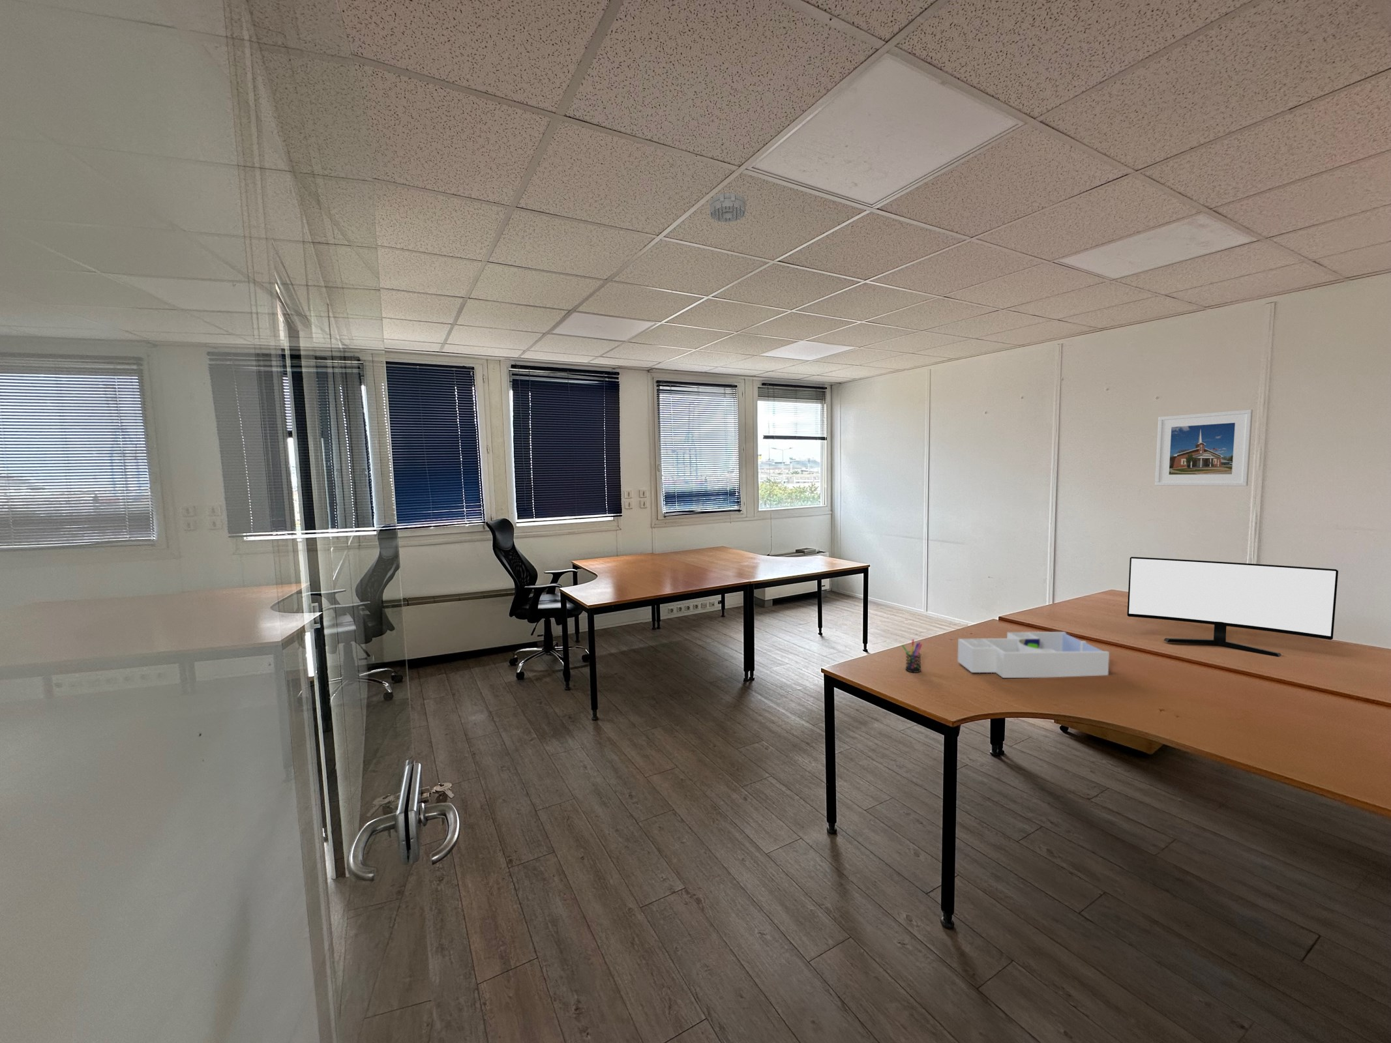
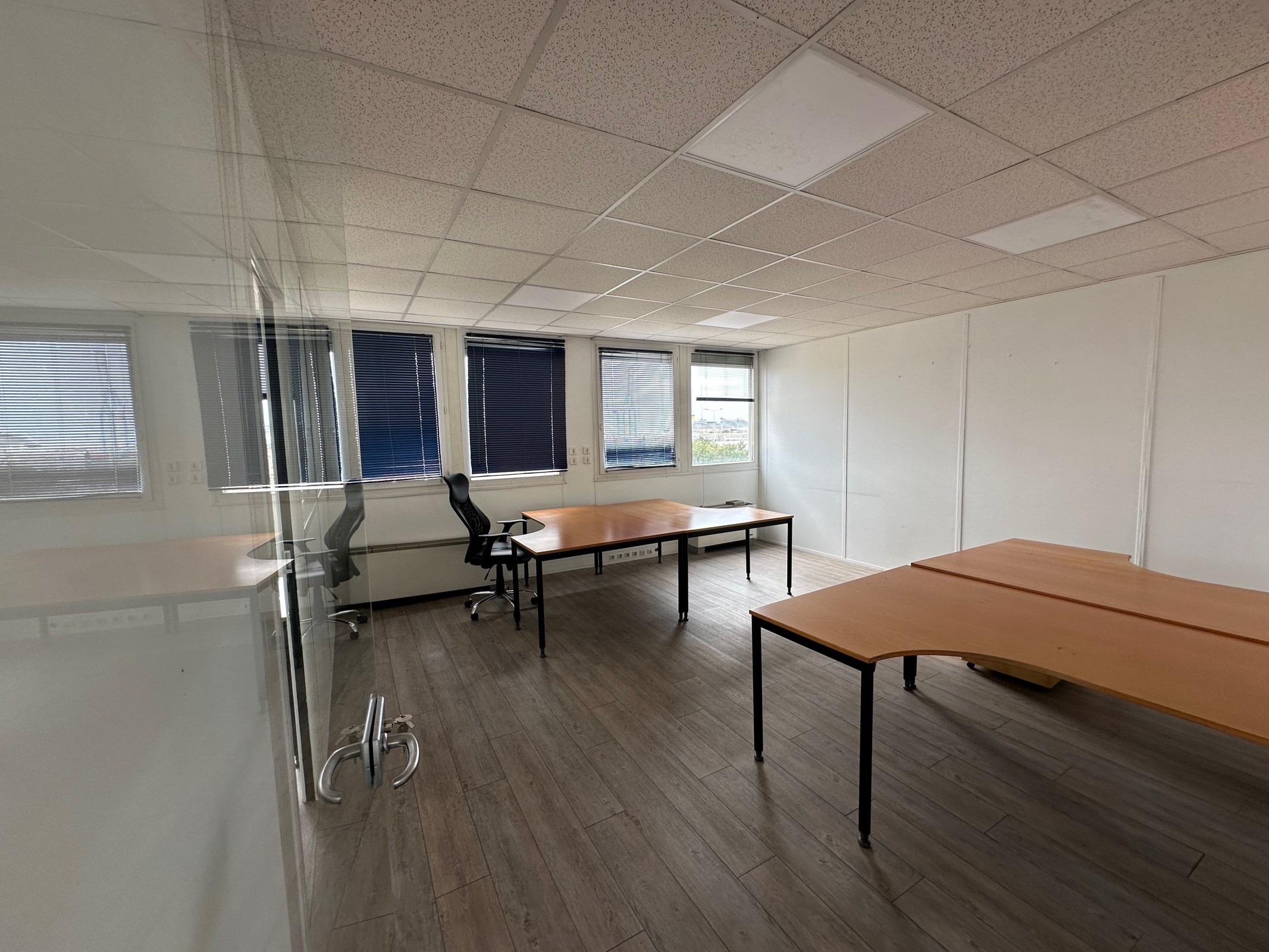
- smoke detector [709,193,746,222]
- monitor [1127,557,1338,657]
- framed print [1154,409,1253,486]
- pen holder [901,639,923,674]
- desk organizer [957,631,1110,678]
